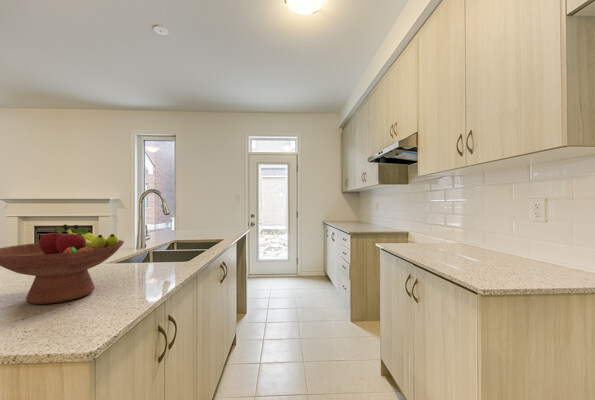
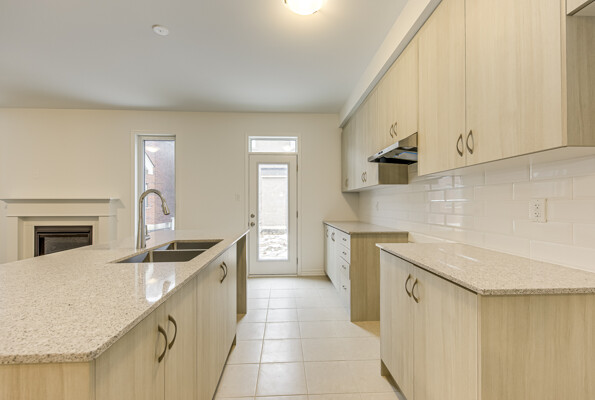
- fruit bowl [0,223,125,305]
